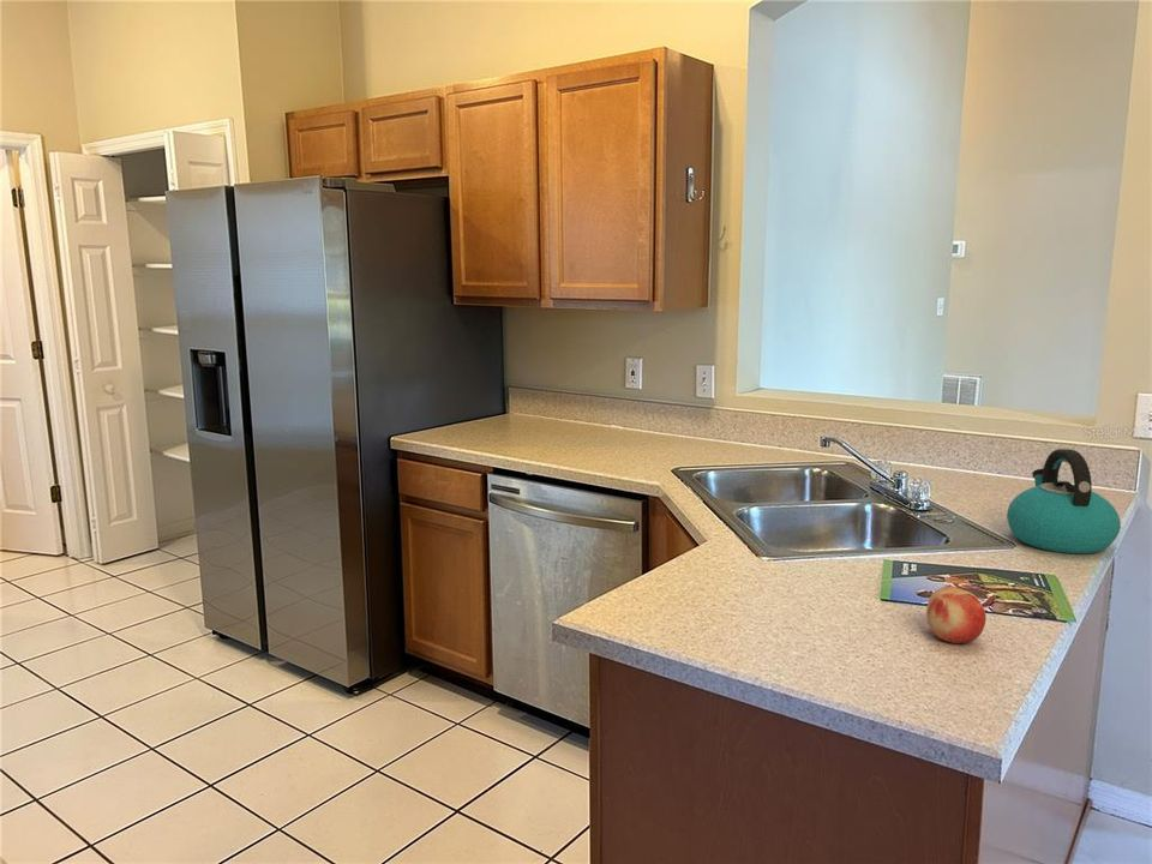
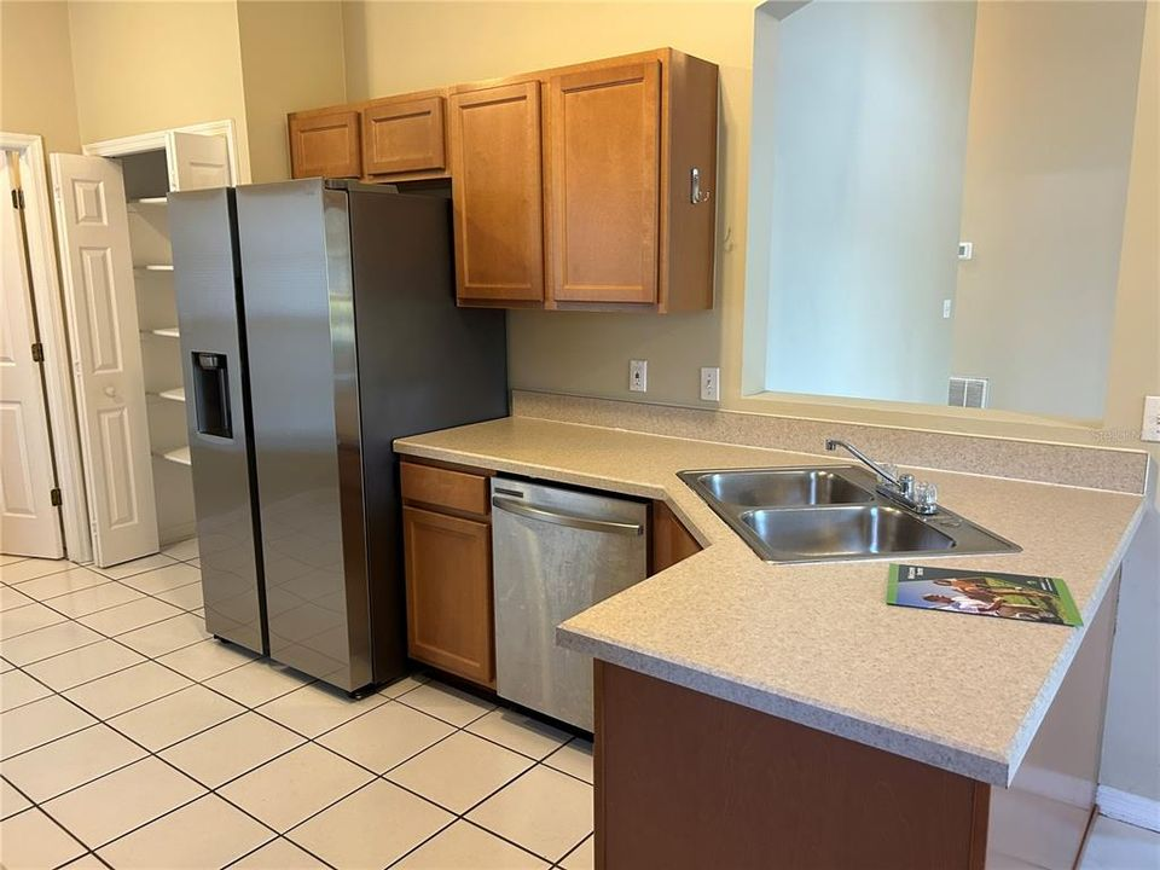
- fruit [925,586,988,644]
- kettle [1006,448,1122,554]
